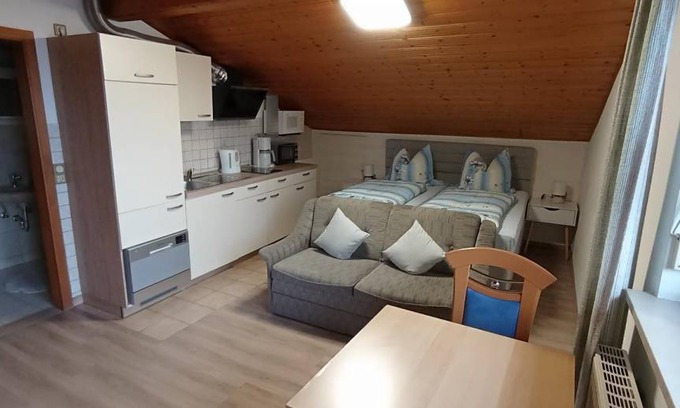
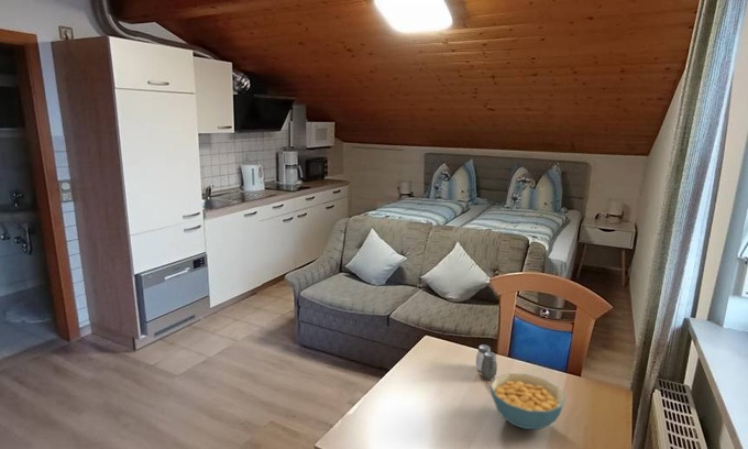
+ salt and pepper shaker [475,343,498,381]
+ cereal bowl [490,372,566,430]
